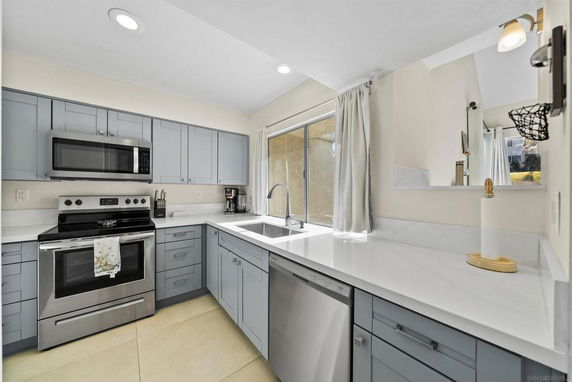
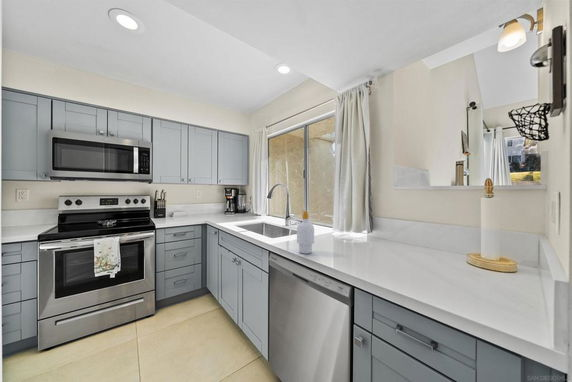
+ soap bottle [296,210,315,255]
